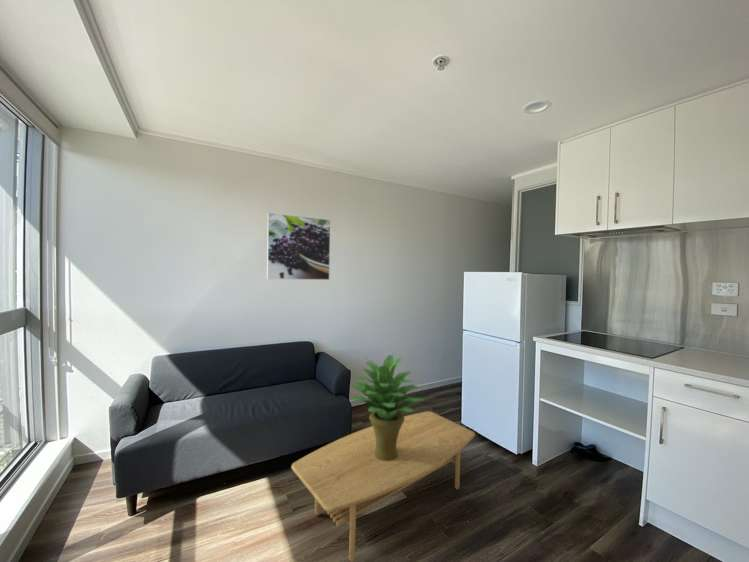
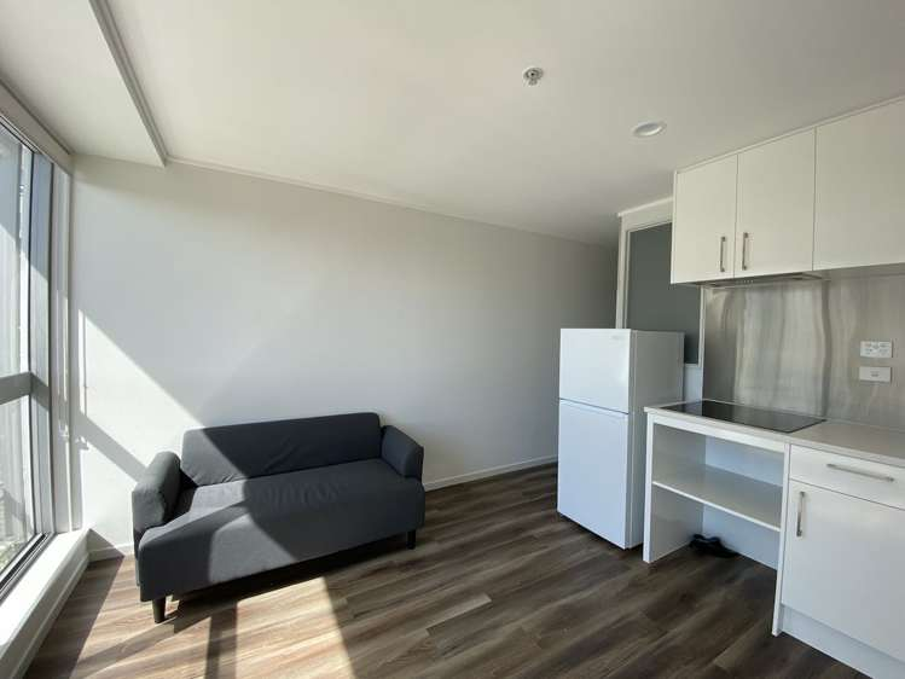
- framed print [266,212,332,281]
- potted plant [350,354,426,461]
- coffee table [290,410,476,562]
